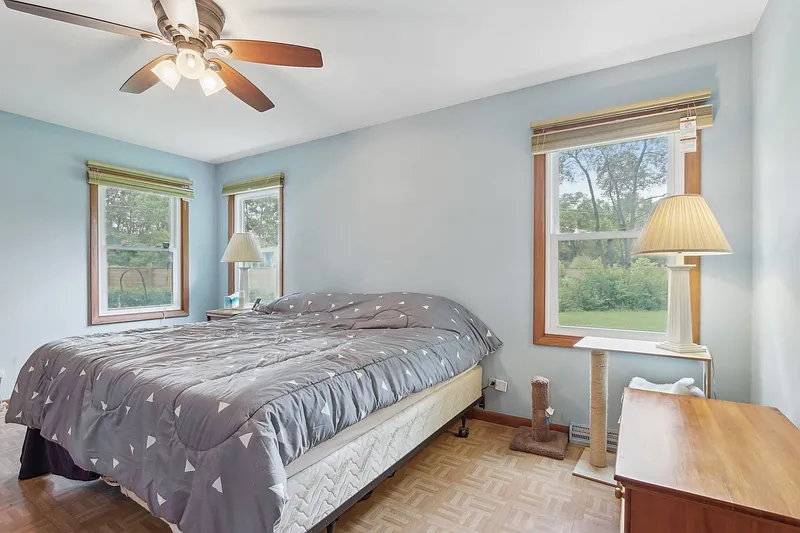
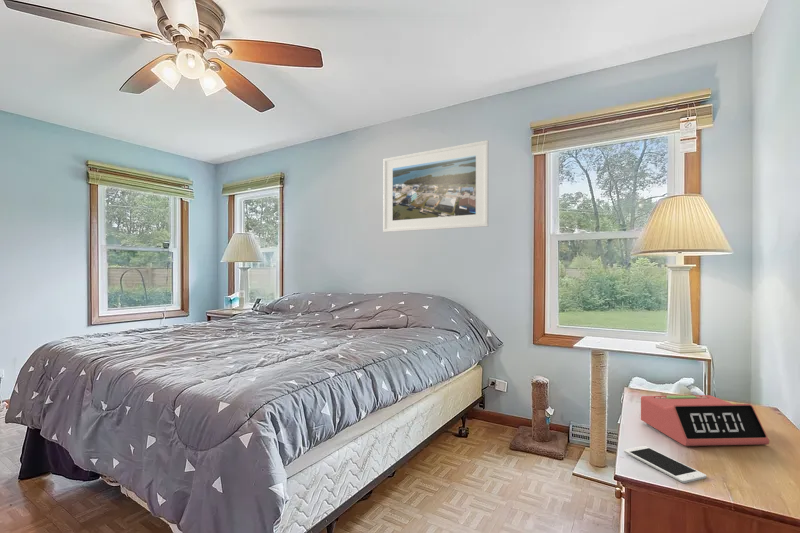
+ alarm clock [640,394,770,447]
+ cell phone [623,445,707,484]
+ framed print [382,139,490,233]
